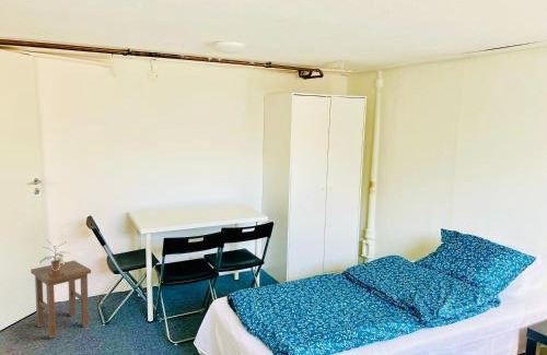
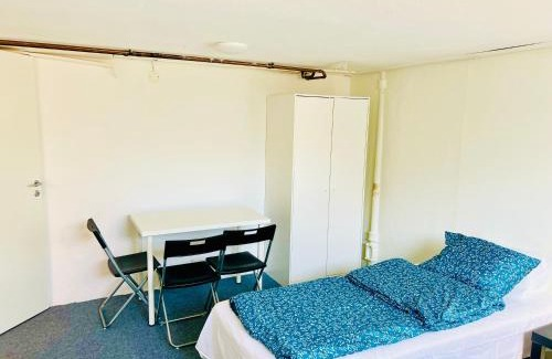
- potted plant [39,239,70,271]
- stool [30,259,92,339]
